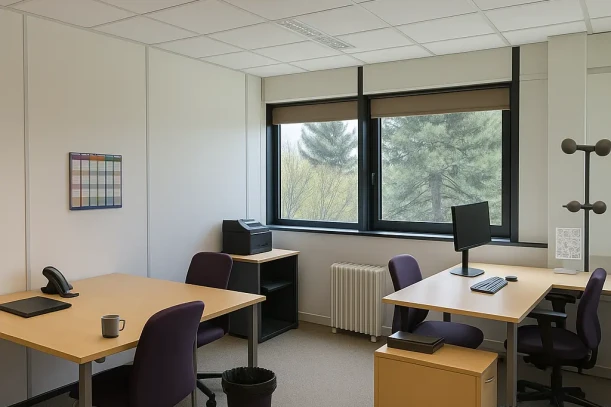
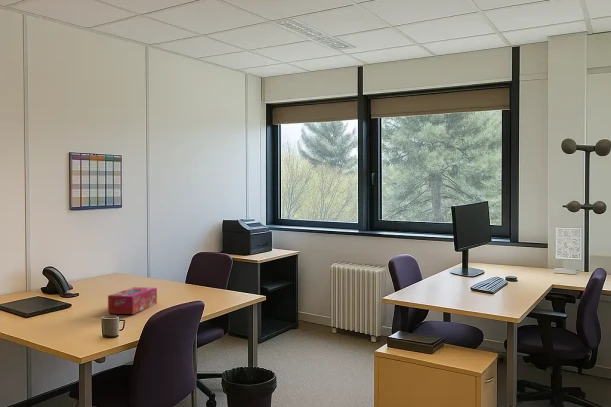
+ tissue box [107,286,158,315]
